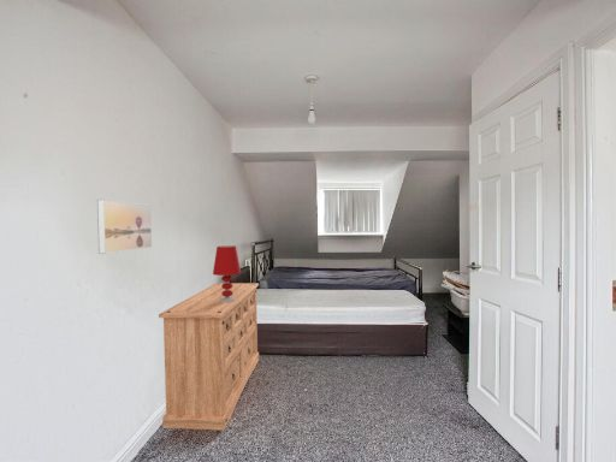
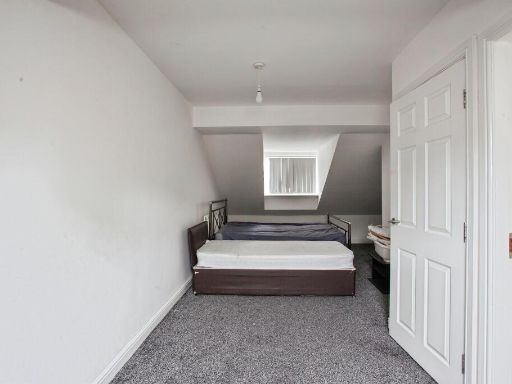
- table lamp [212,244,242,302]
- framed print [96,199,153,255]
- dresser [158,282,260,432]
